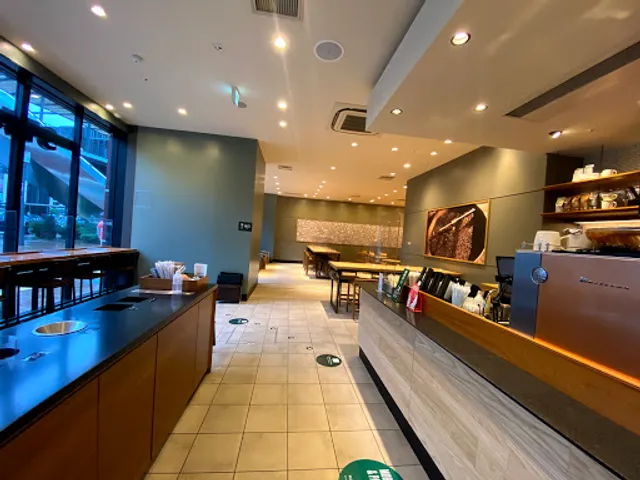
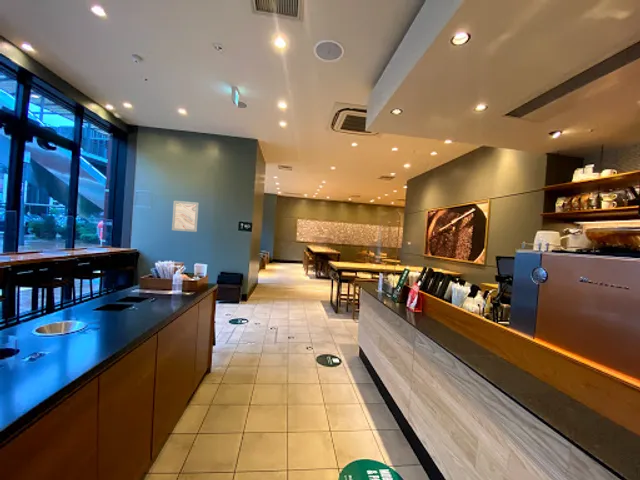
+ wall art [171,200,200,233]
